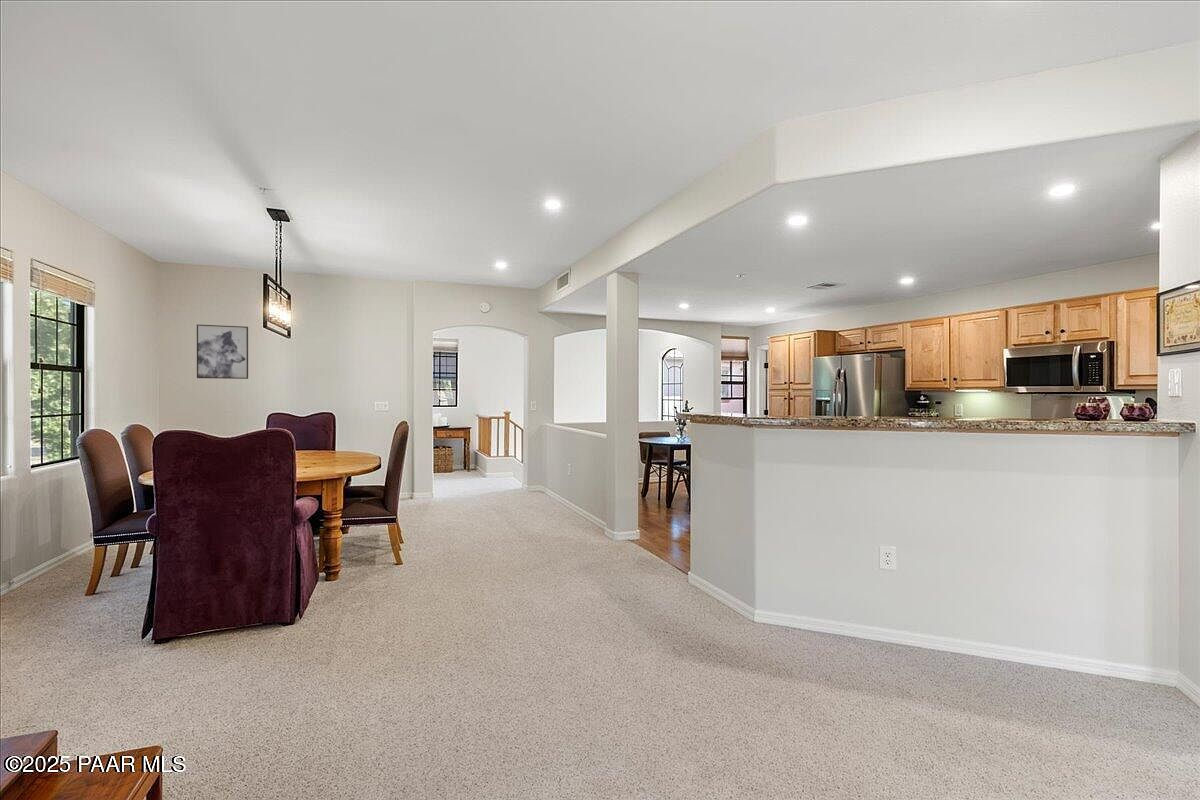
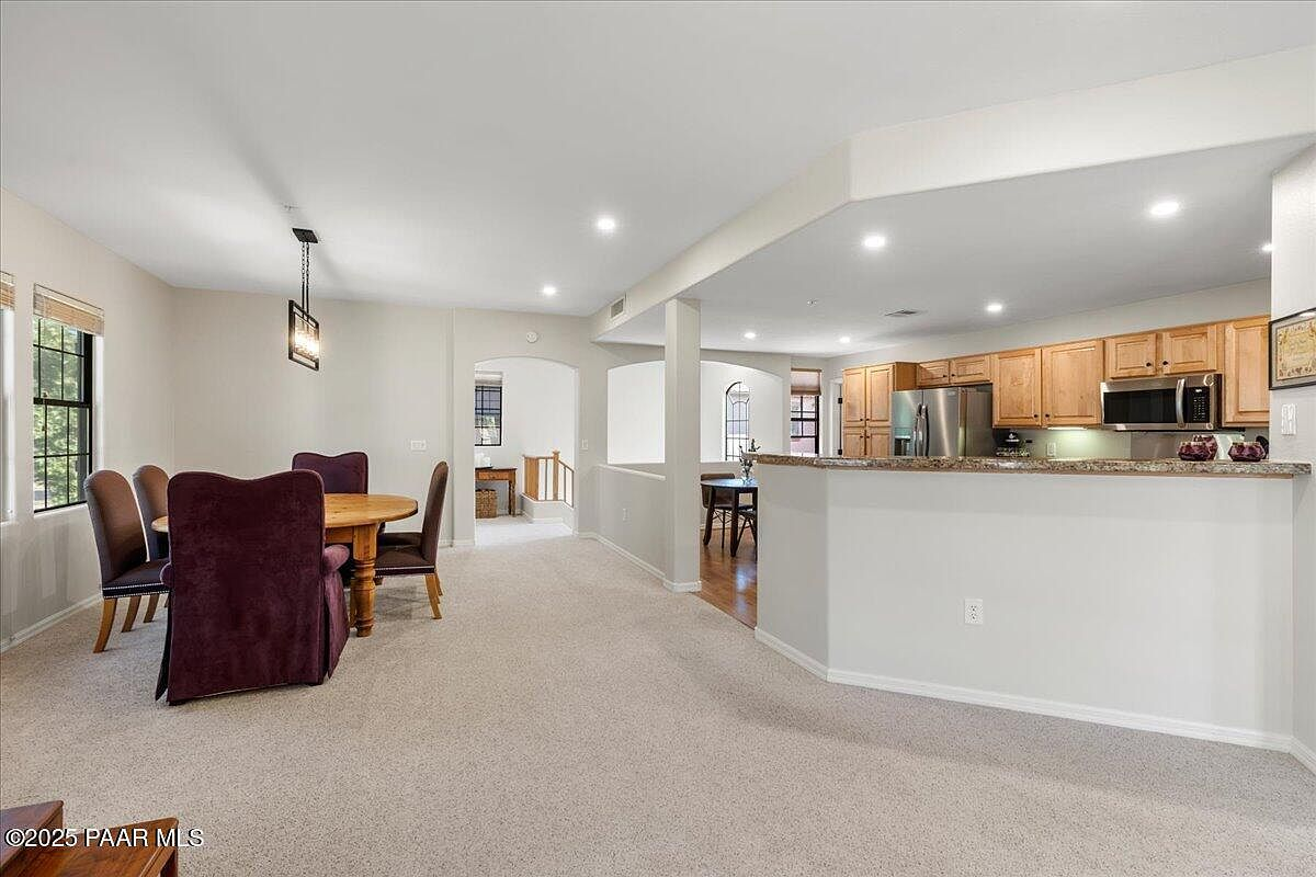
- wall art [196,324,249,380]
